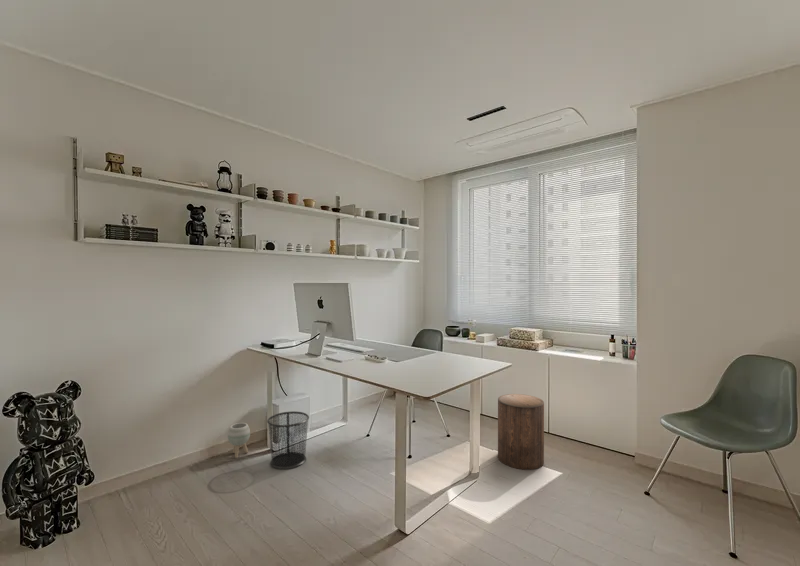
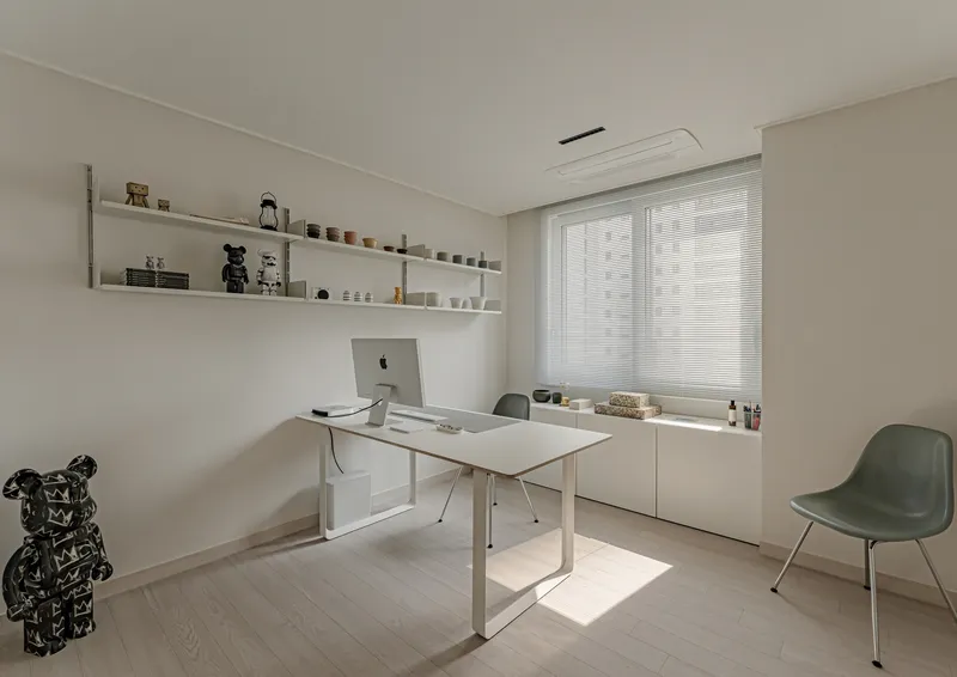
- stool [497,393,545,471]
- planter [227,422,251,459]
- waste bin [266,410,310,470]
